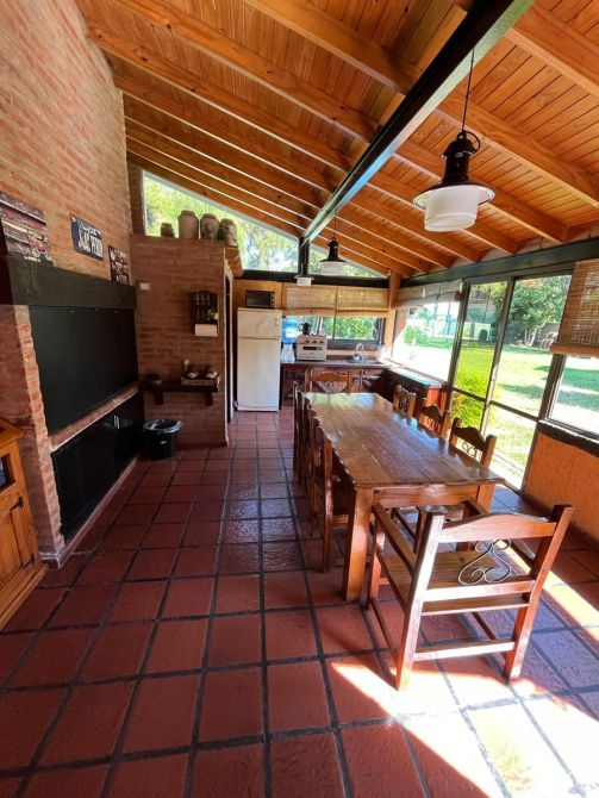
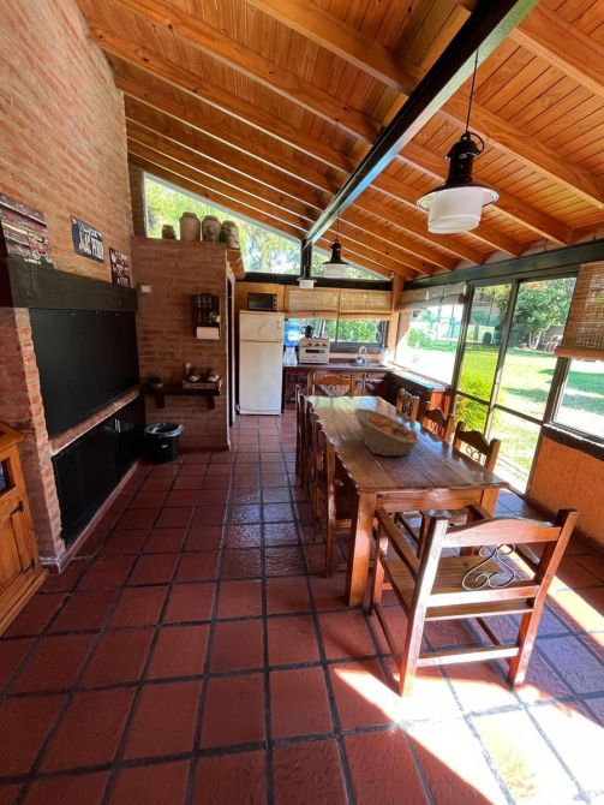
+ fruit basket [353,407,421,458]
